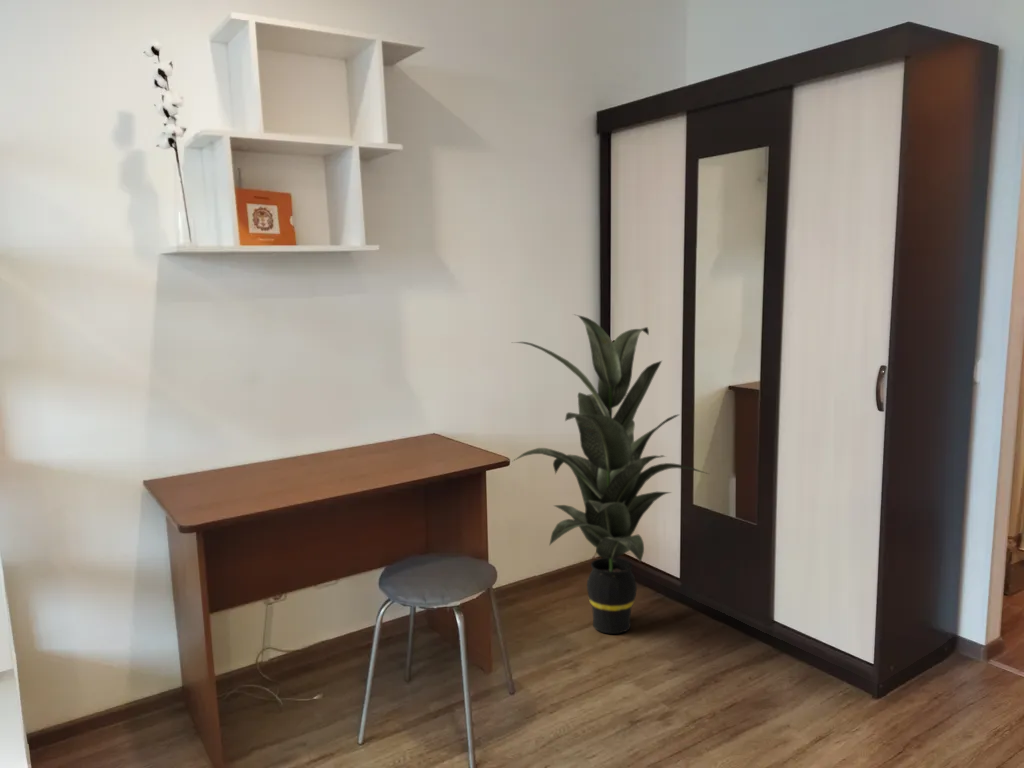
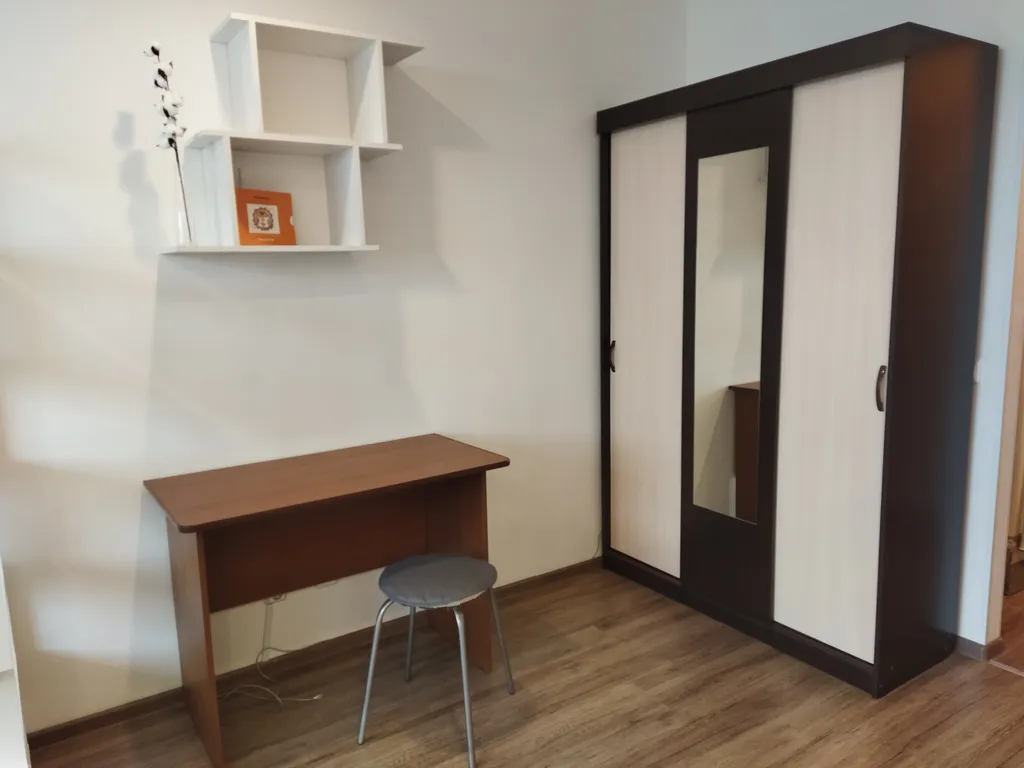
- indoor plant [512,313,710,635]
